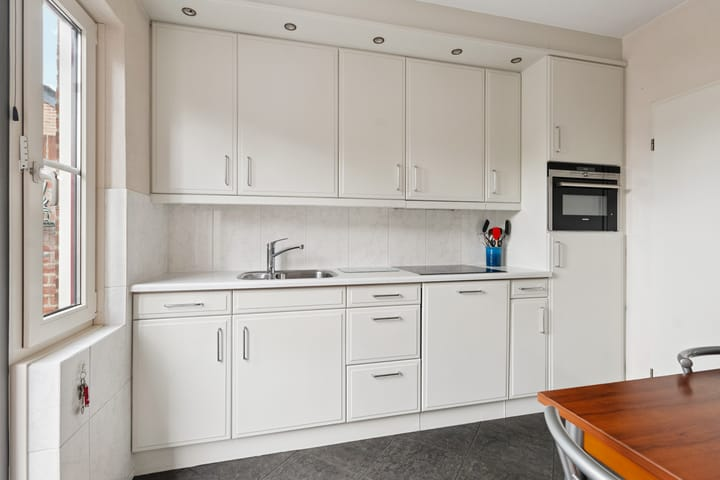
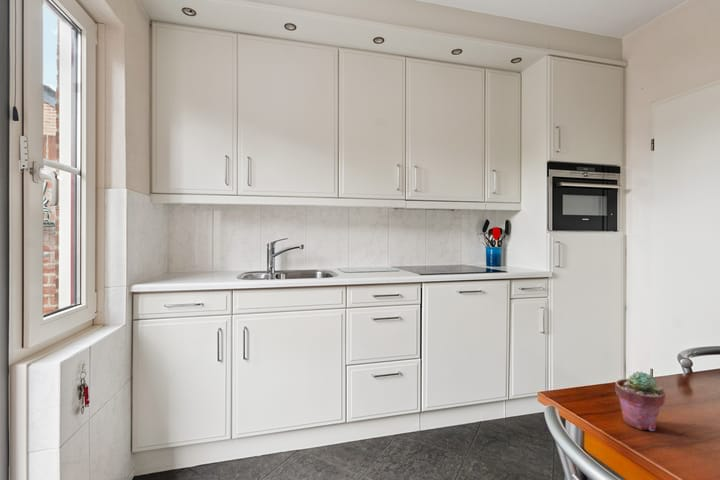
+ potted succulent [614,371,666,432]
